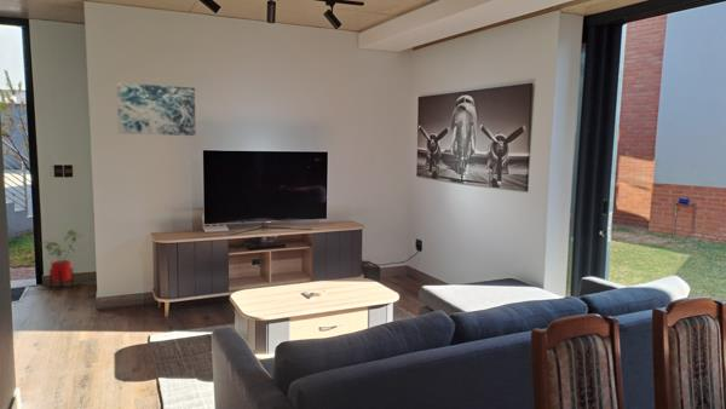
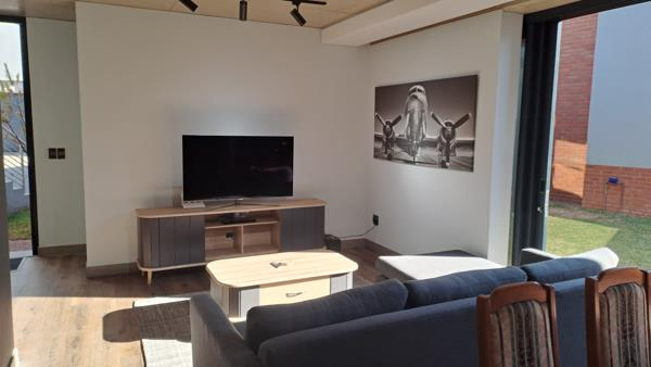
- wall art [116,81,196,137]
- house plant [41,229,83,292]
